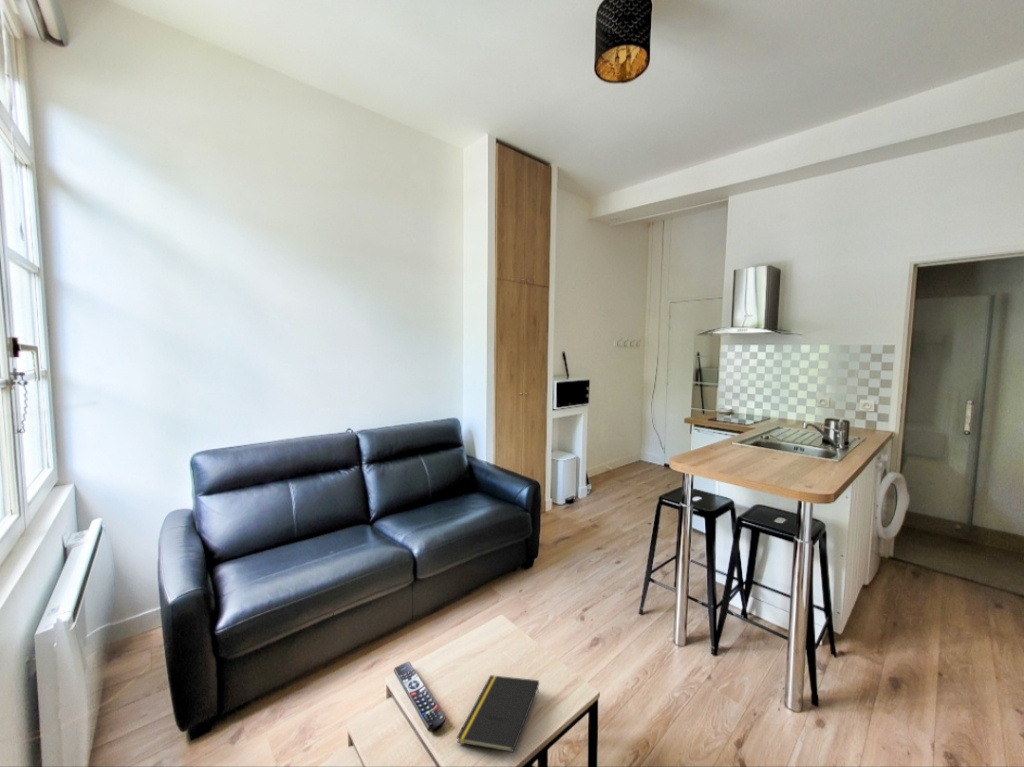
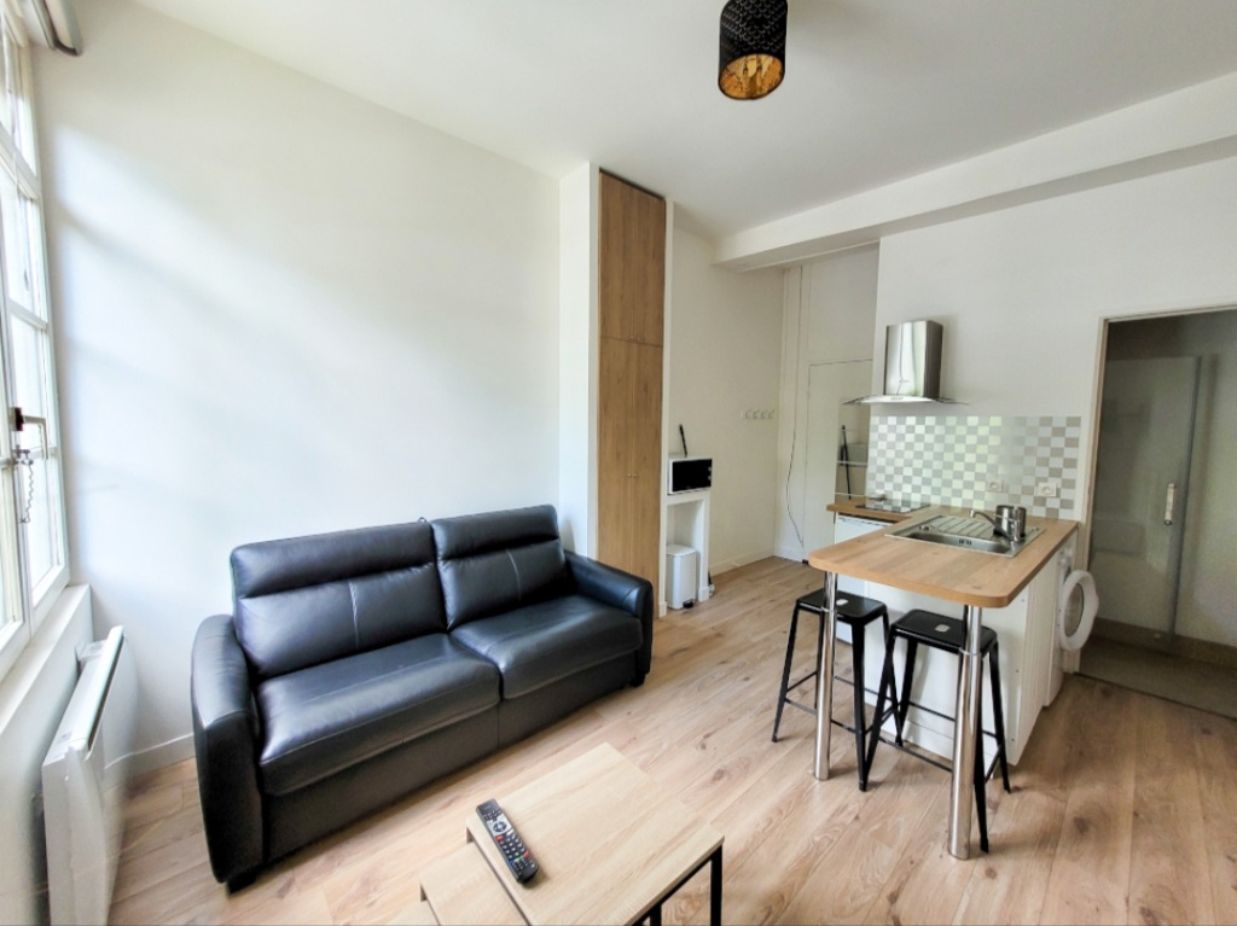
- notepad [456,674,540,753]
